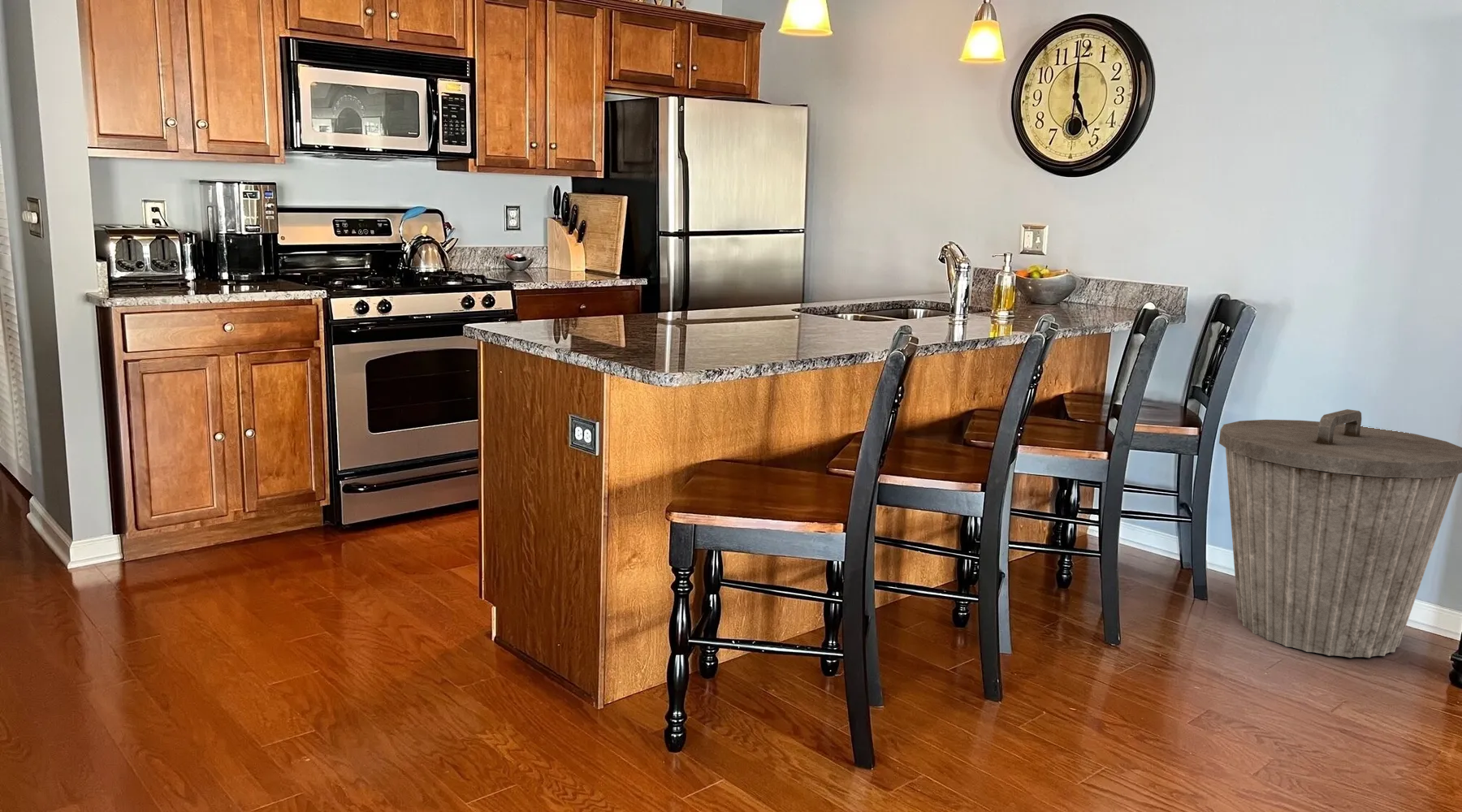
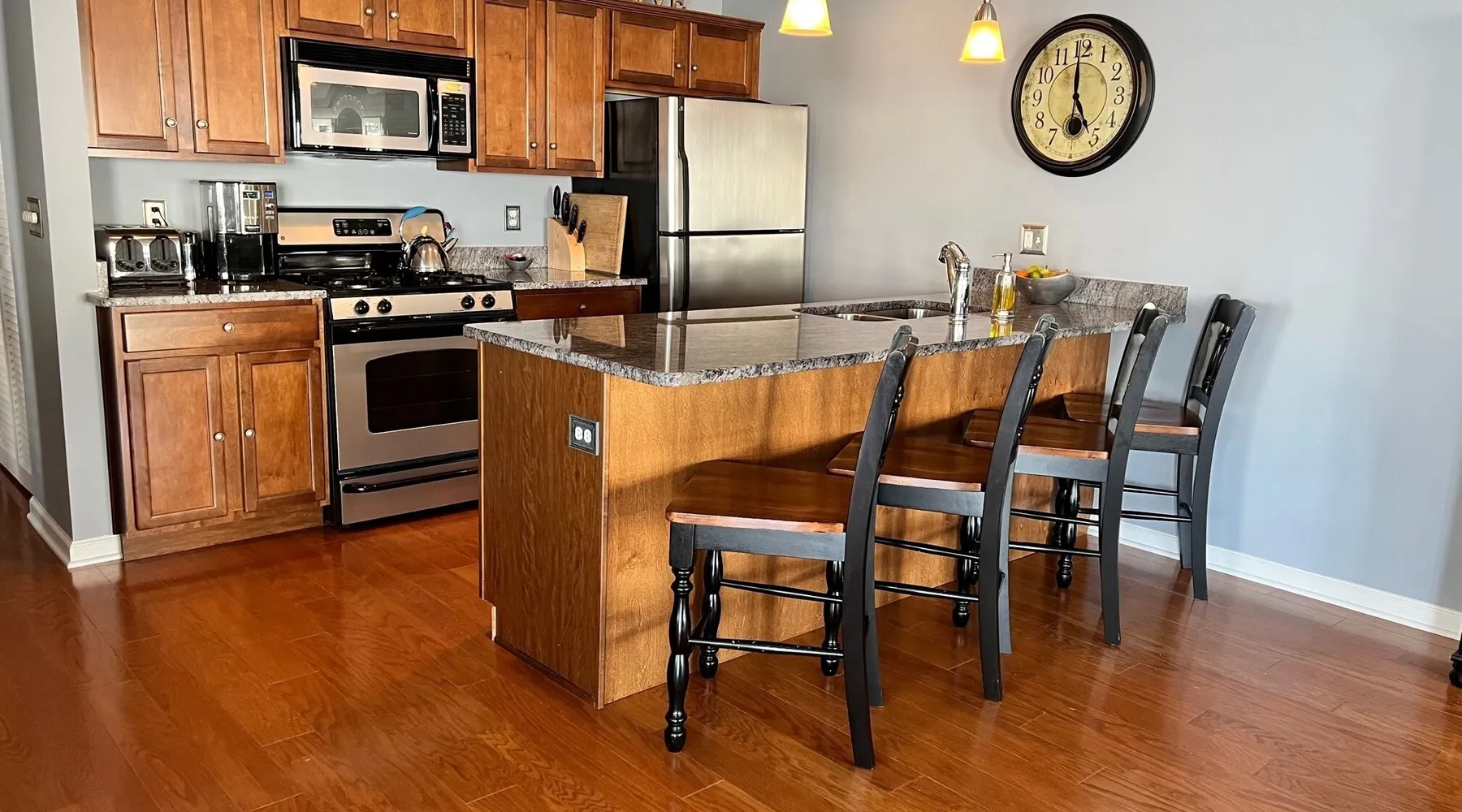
- trash can [1218,408,1462,659]
